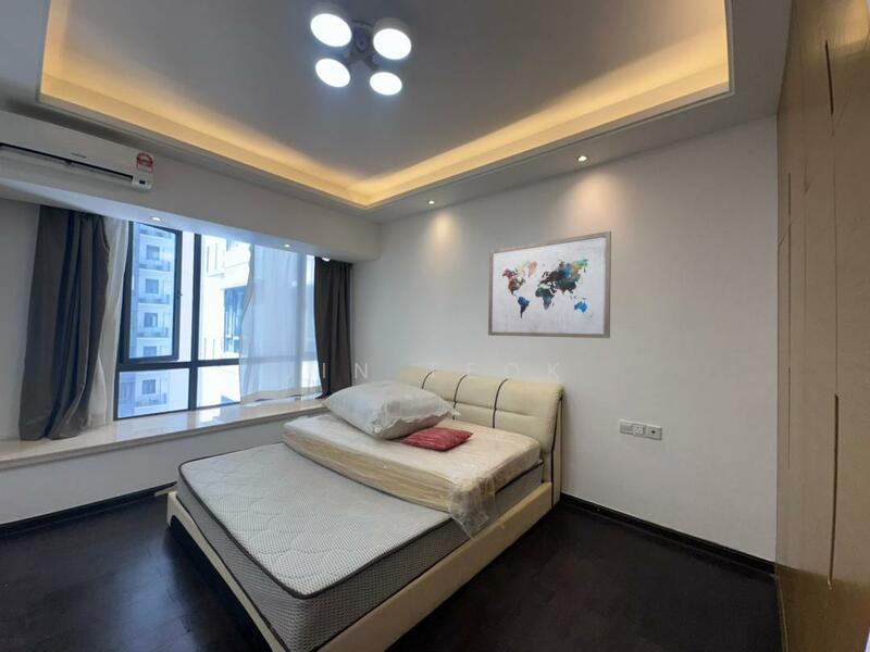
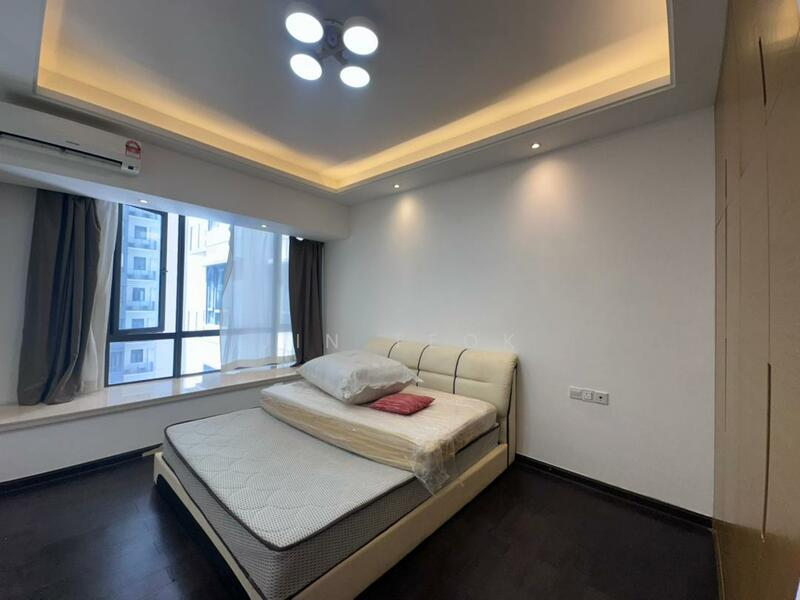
- wall art [487,230,612,339]
